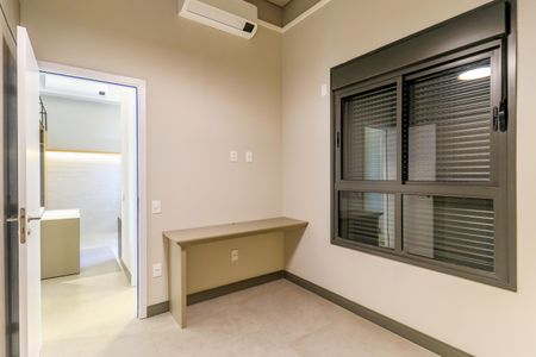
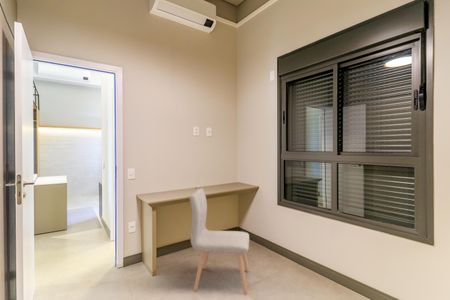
+ chair [188,187,250,296]
